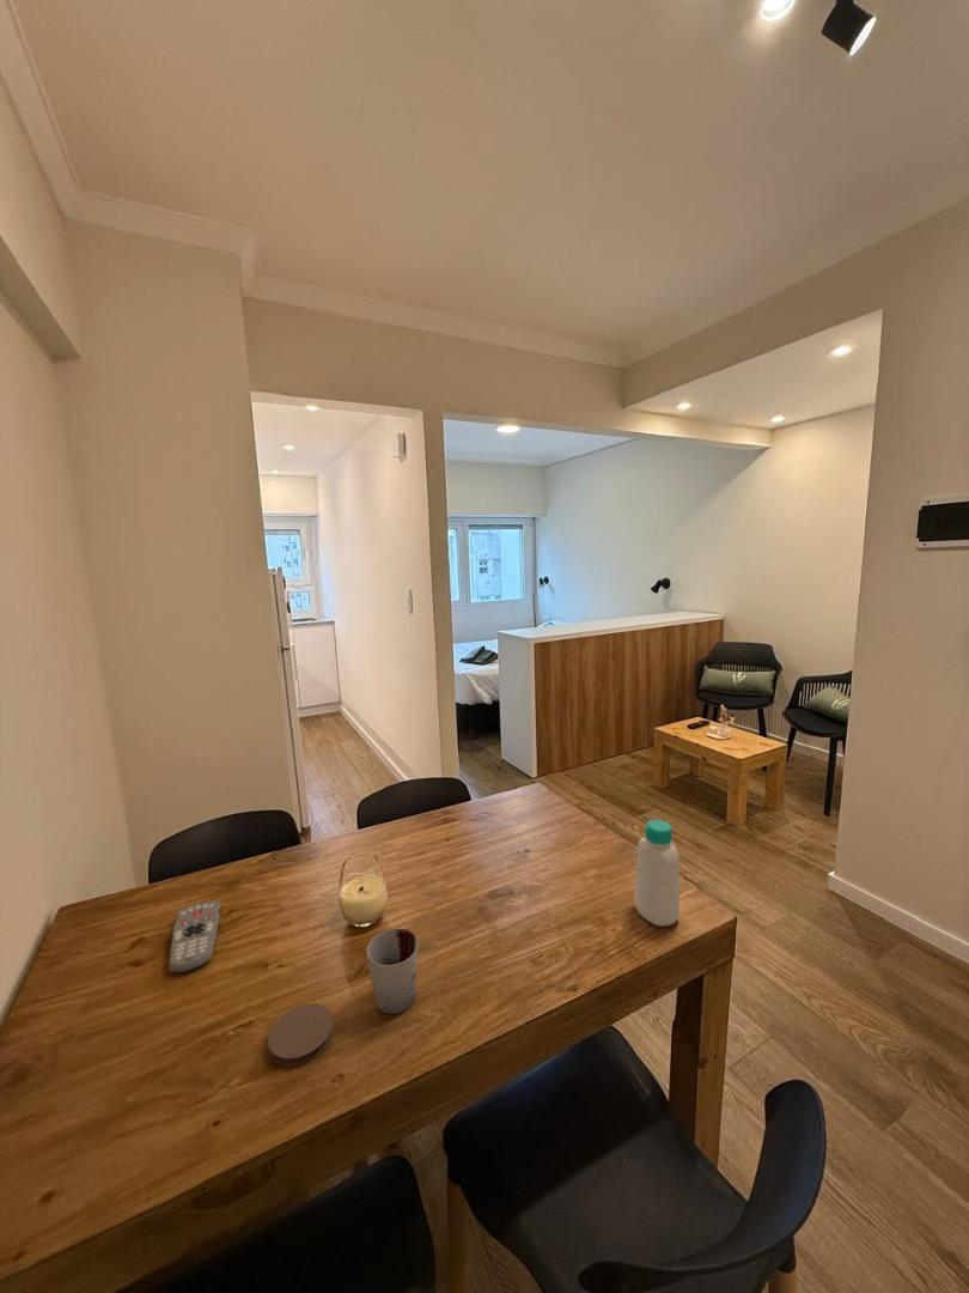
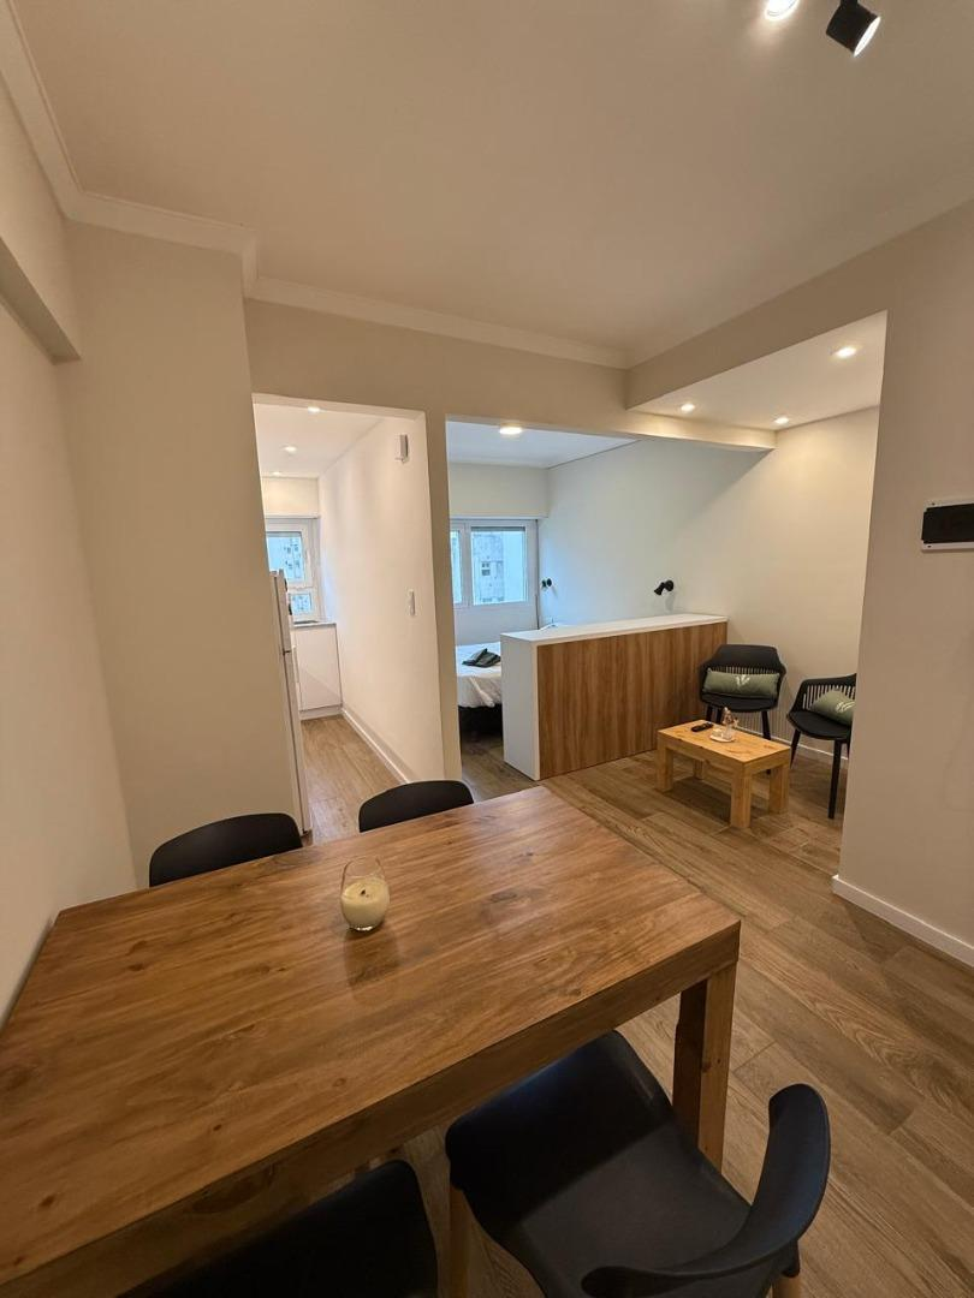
- coaster [267,1002,335,1067]
- remote control [167,900,221,975]
- bottle [633,819,681,928]
- cup [366,928,420,1015]
